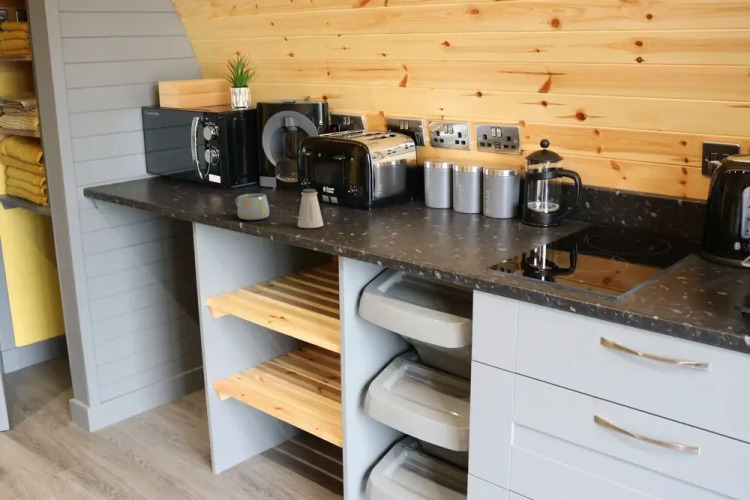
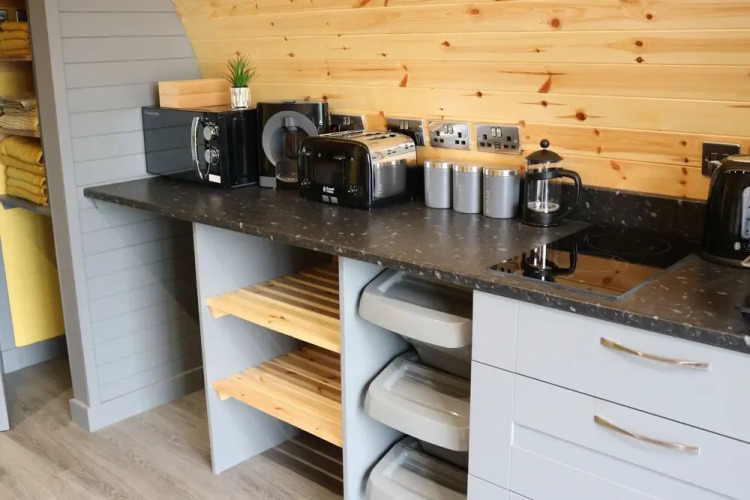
- mug [235,193,270,221]
- saltshaker [296,188,324,229]
